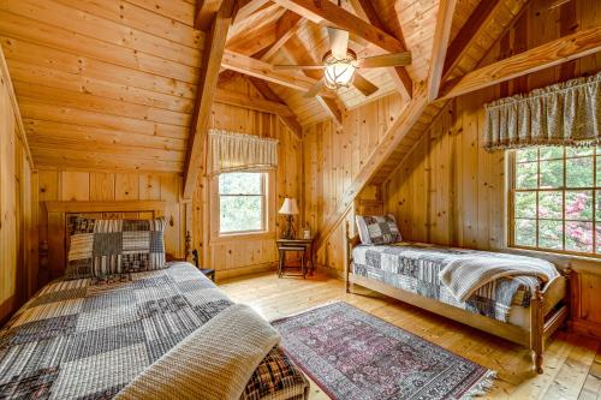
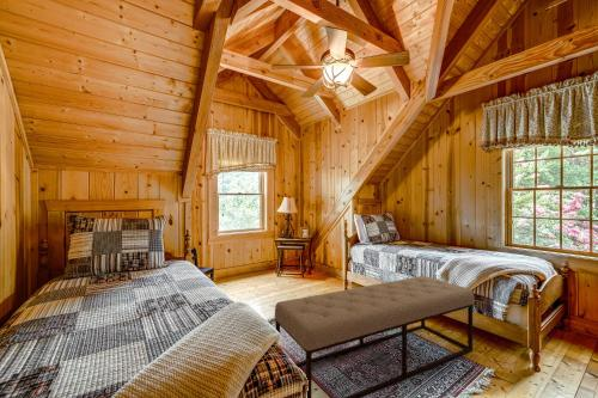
+ bench [274,275,475,398]
